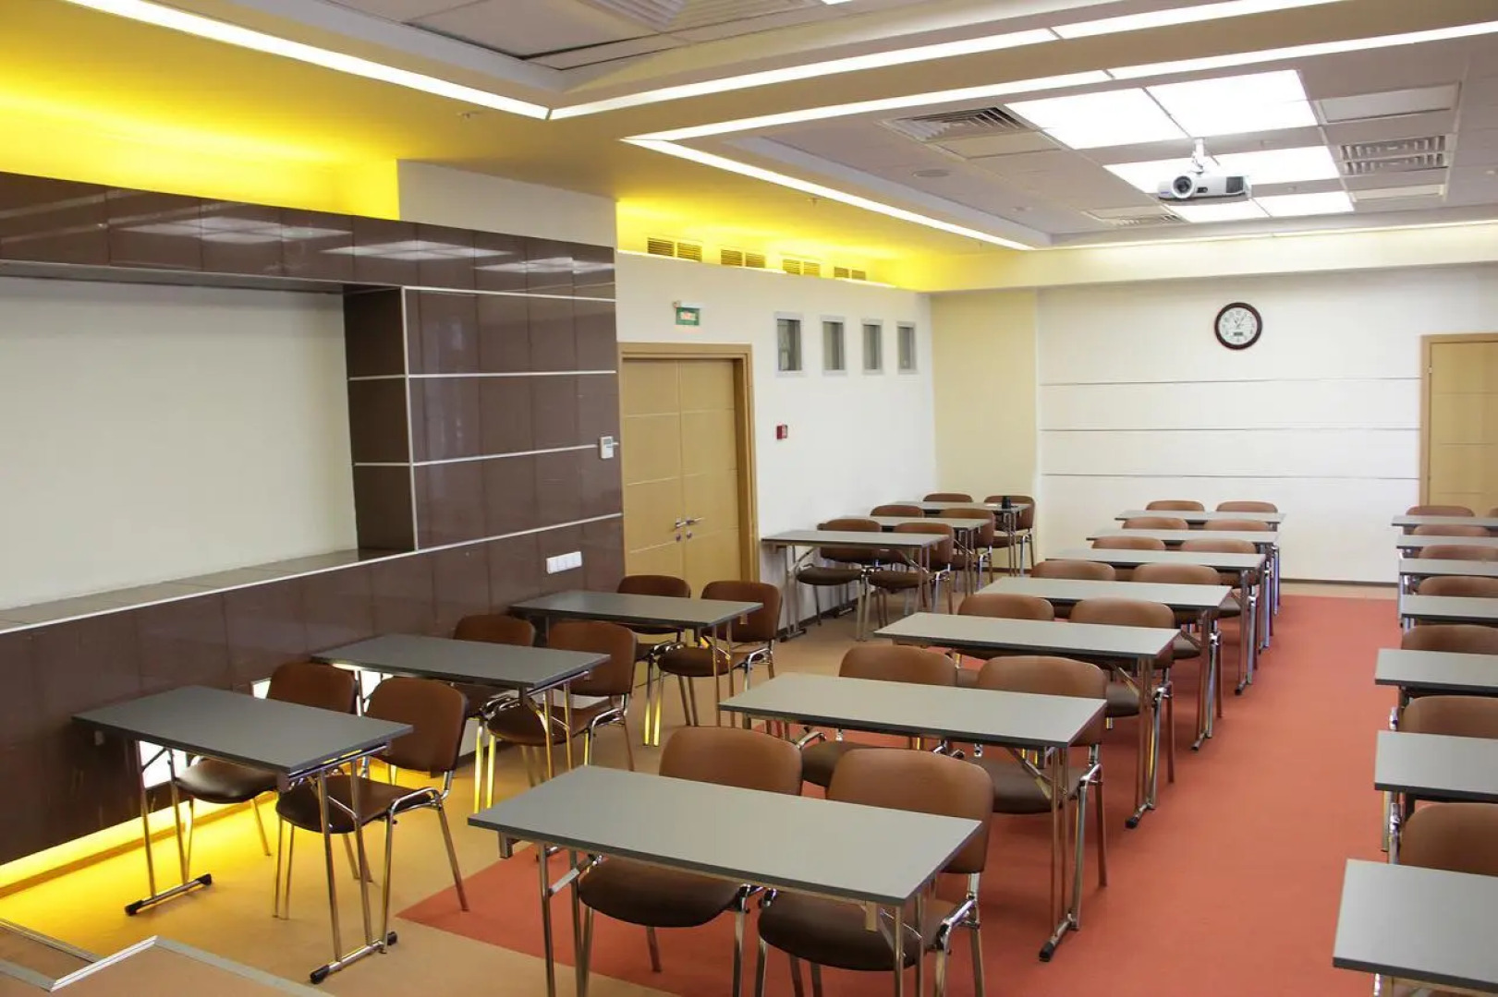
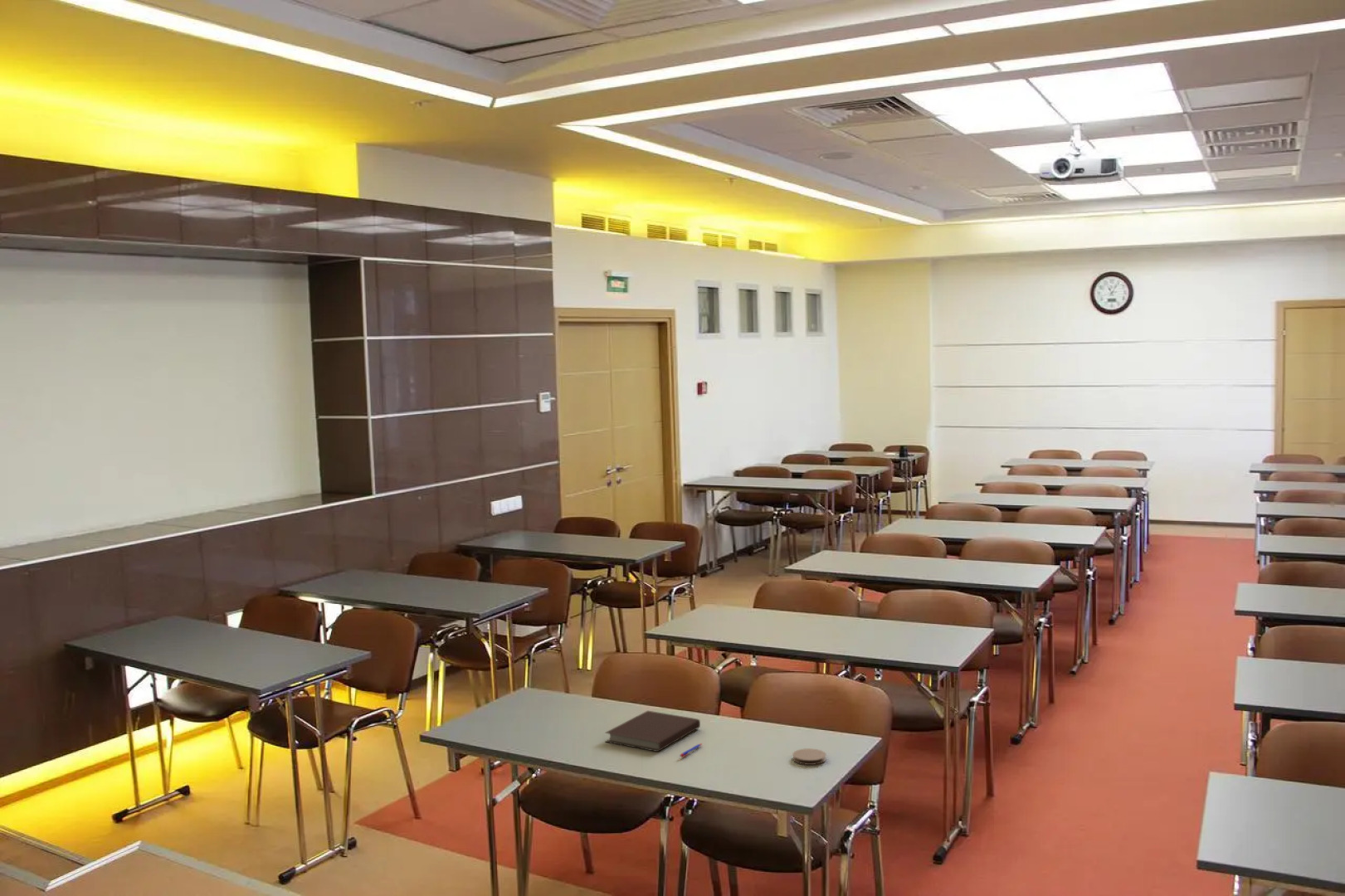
+ notebook [604,710,701,752]
+ coaster [792,747,827,766]
+ pen [679,743,704,758]
